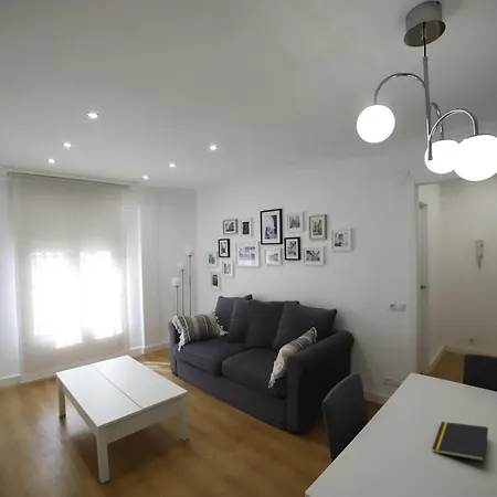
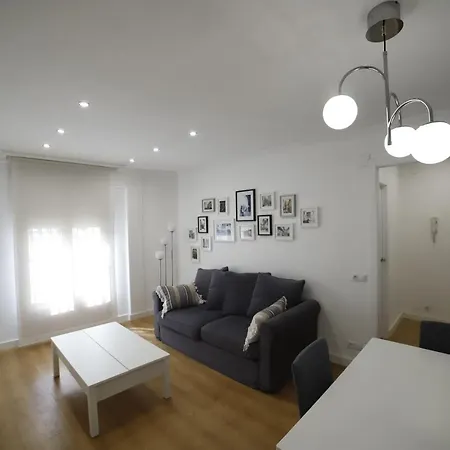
- notepad [431,421,489,463]
